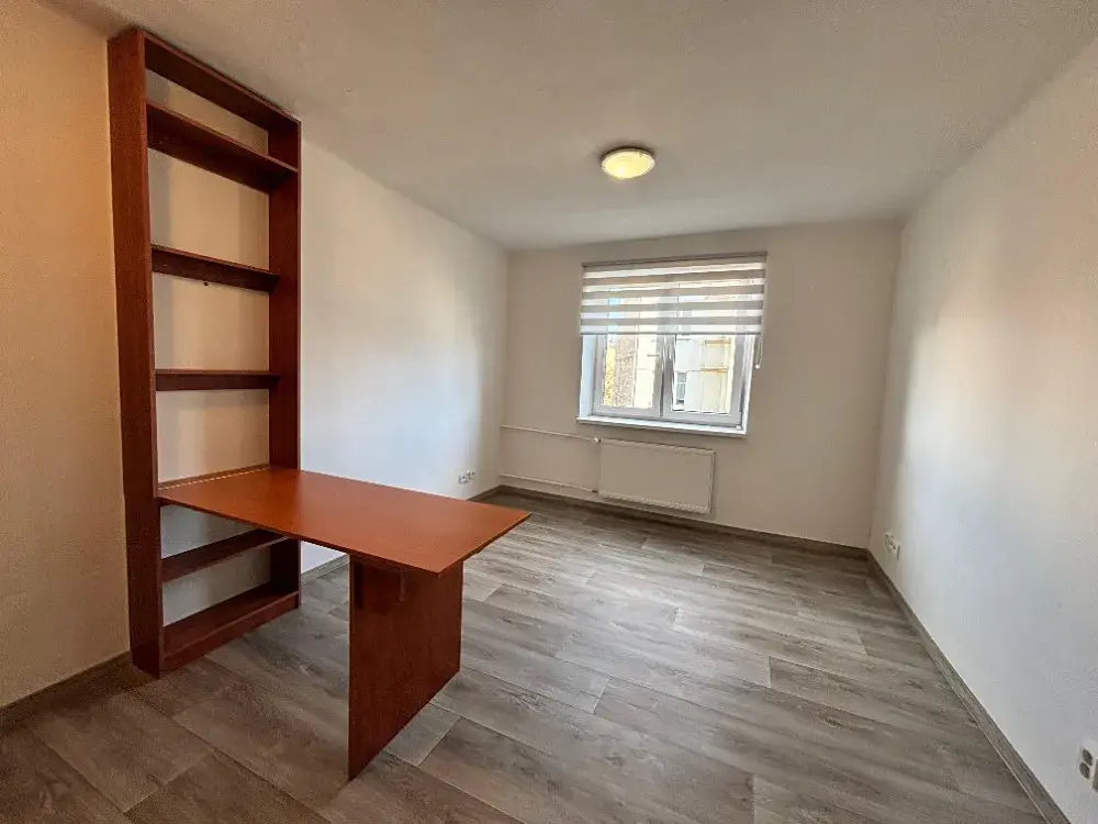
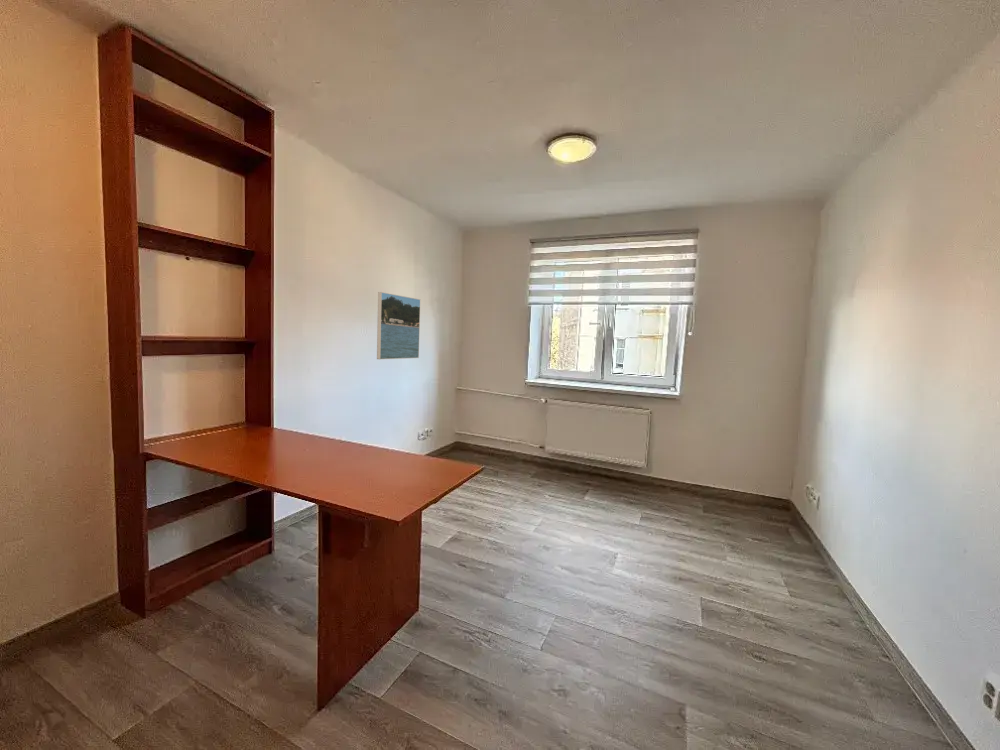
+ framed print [376,291,421,360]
